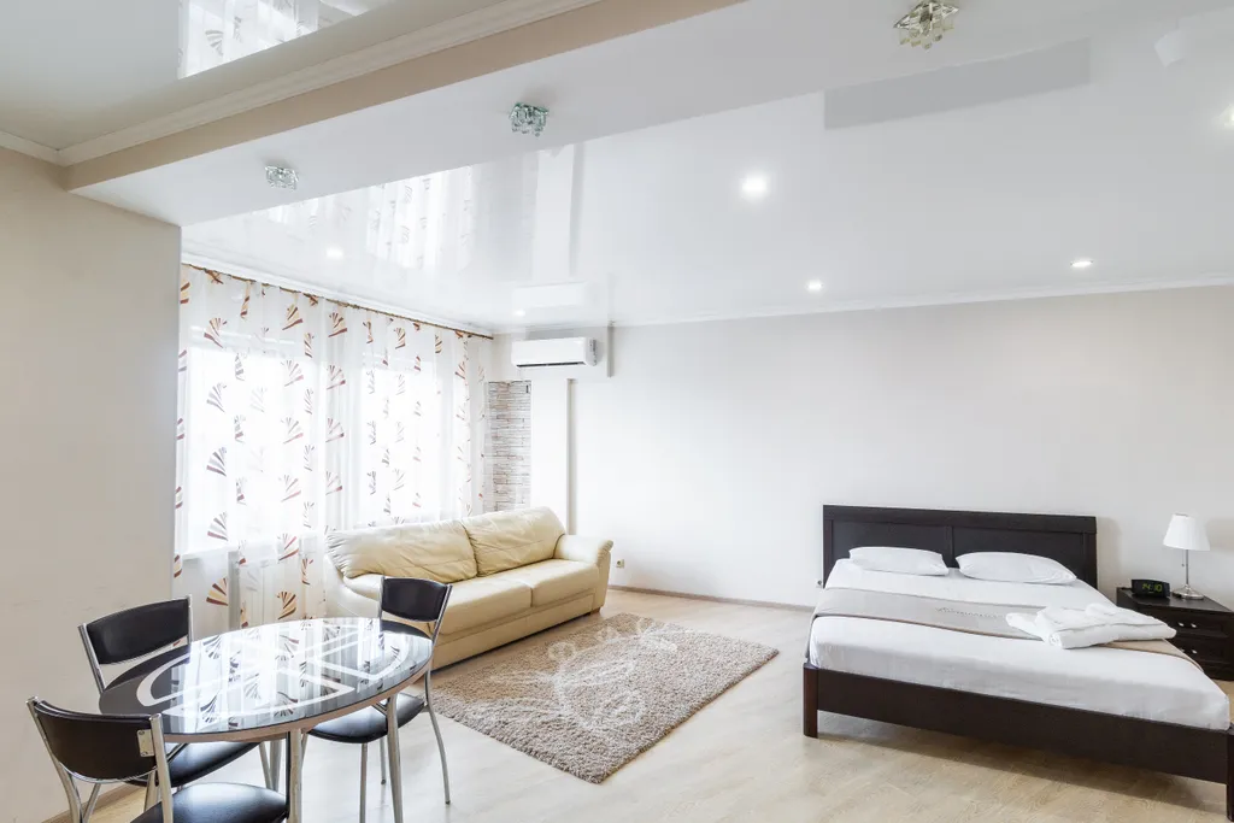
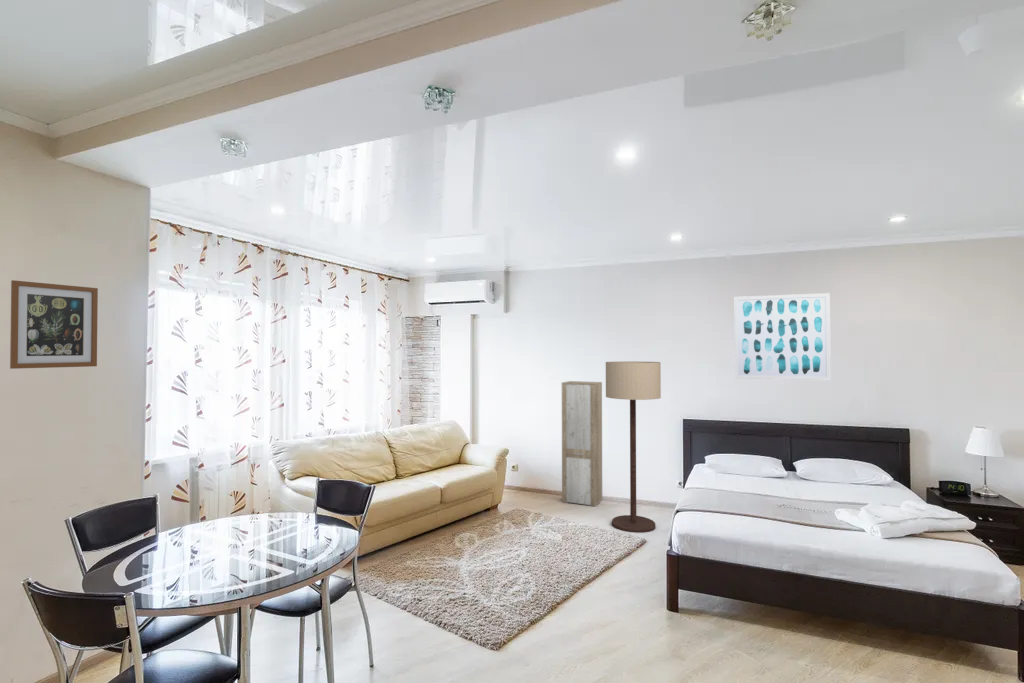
+ wall art [9,279,99,370]
+ wall art [733,292,832,382]
+ floor lamp [605,360,662,534]
+ cabinet [561,380,603,507]
